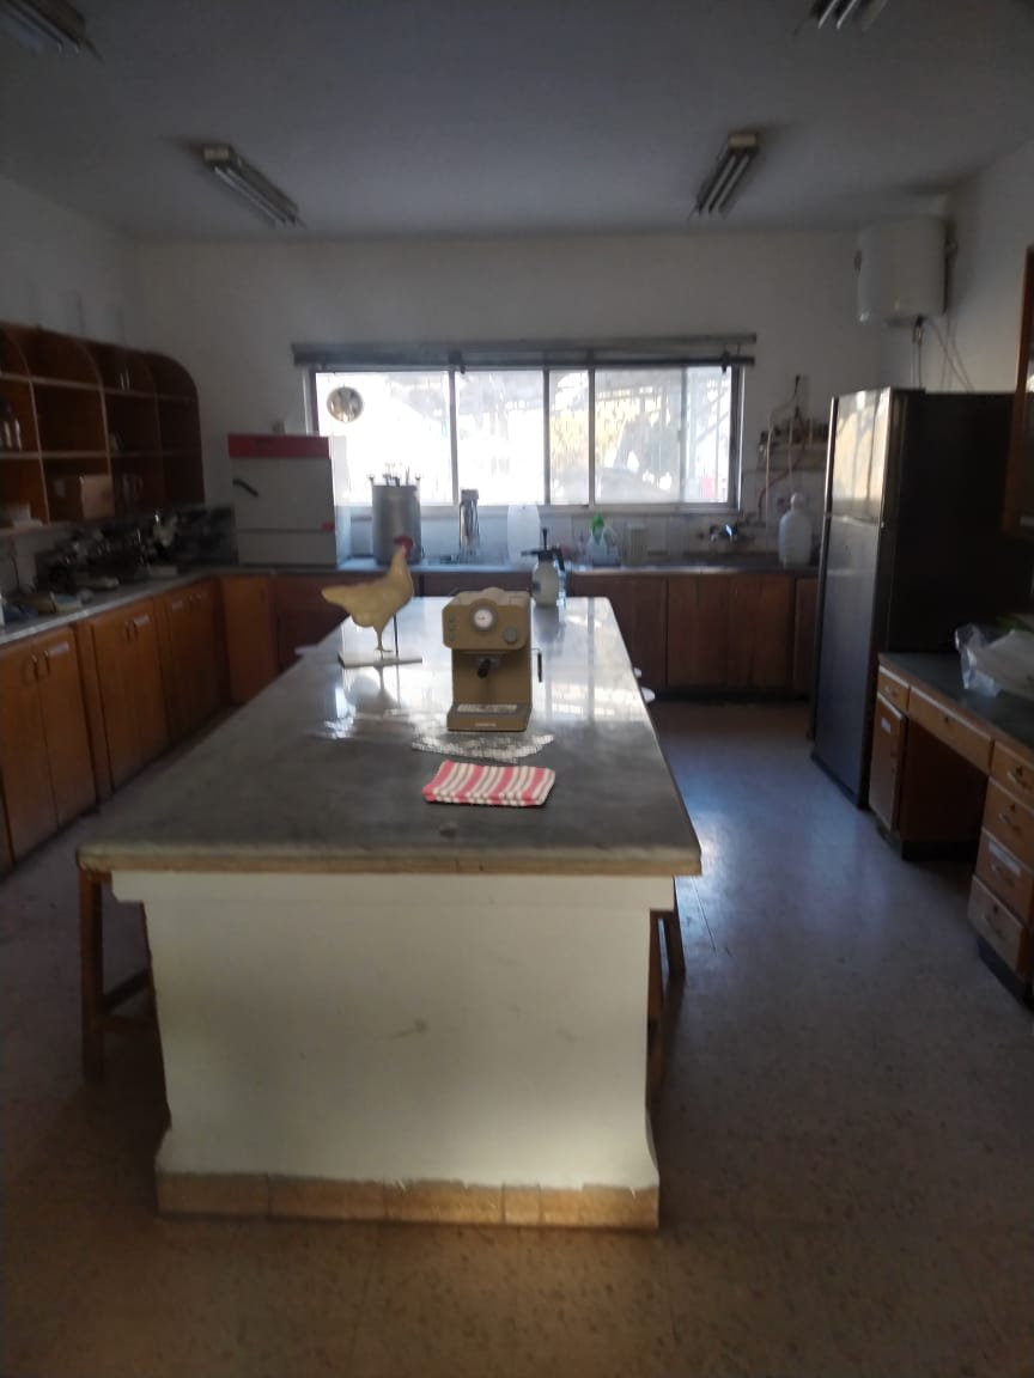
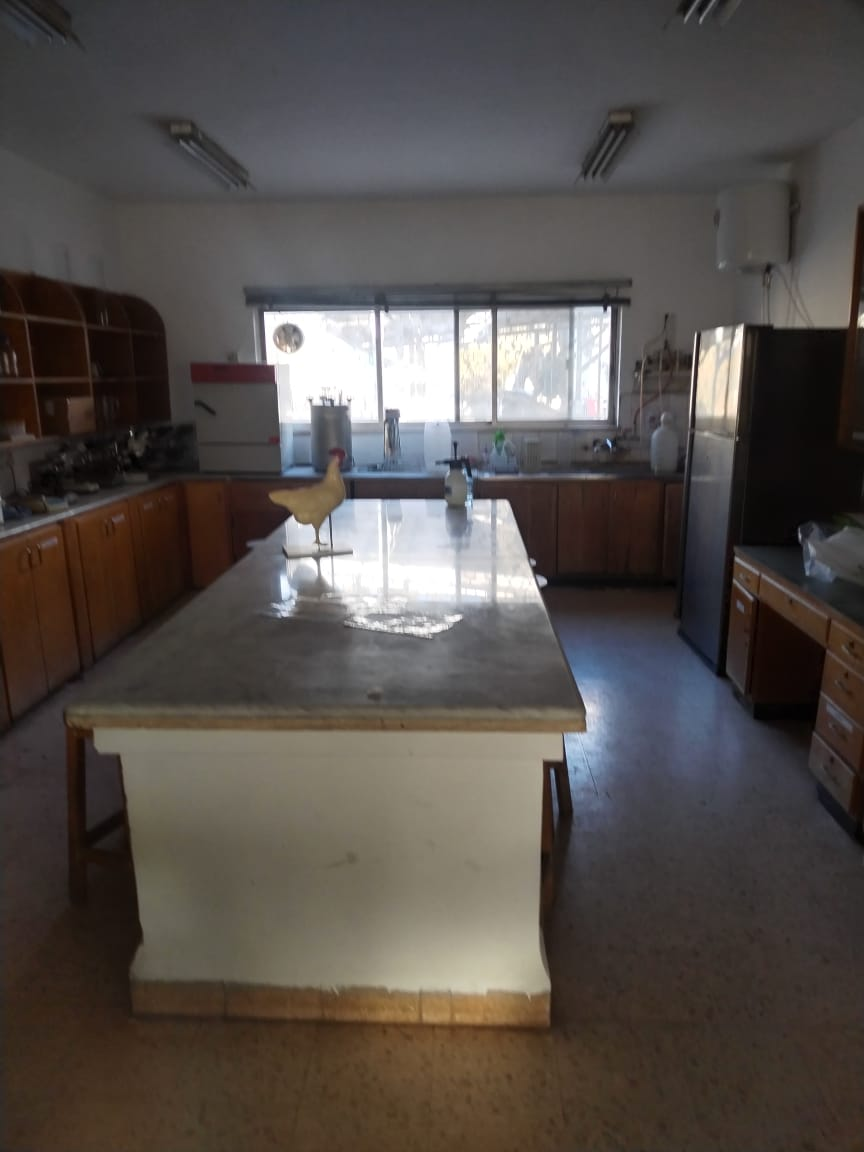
- coffee maker [440,586,543,732]
- dish towel [421,758,556,807]
